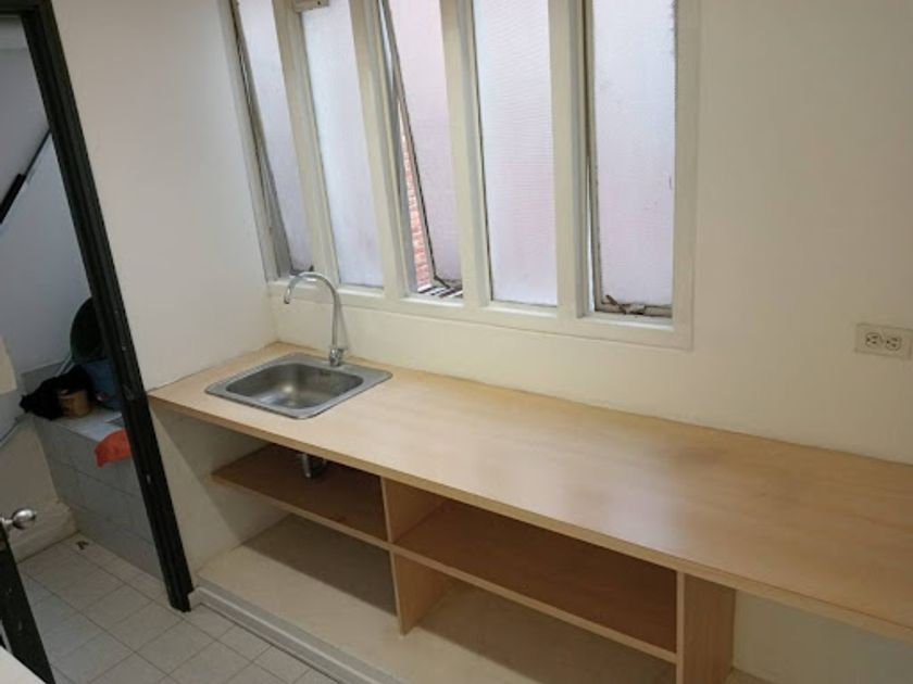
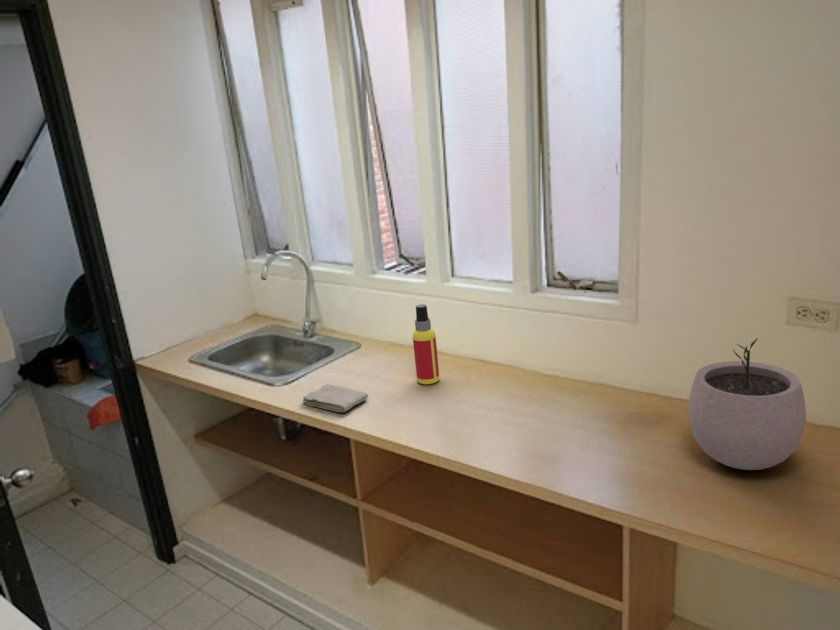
+ spray bottle [412,303,440,385]
+ washcloth [302,383,369,413]
+ plant pot [687,338,807,471]
